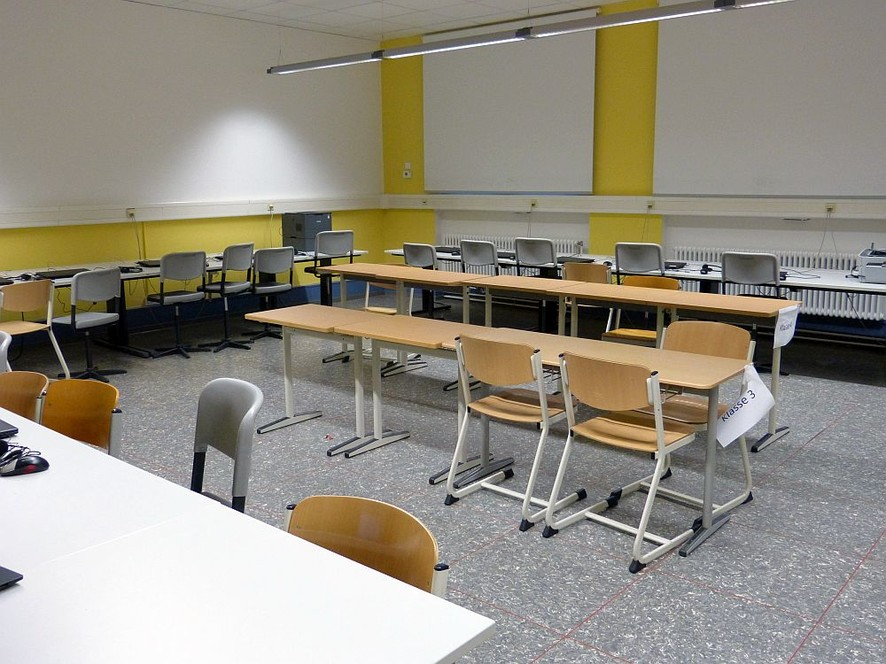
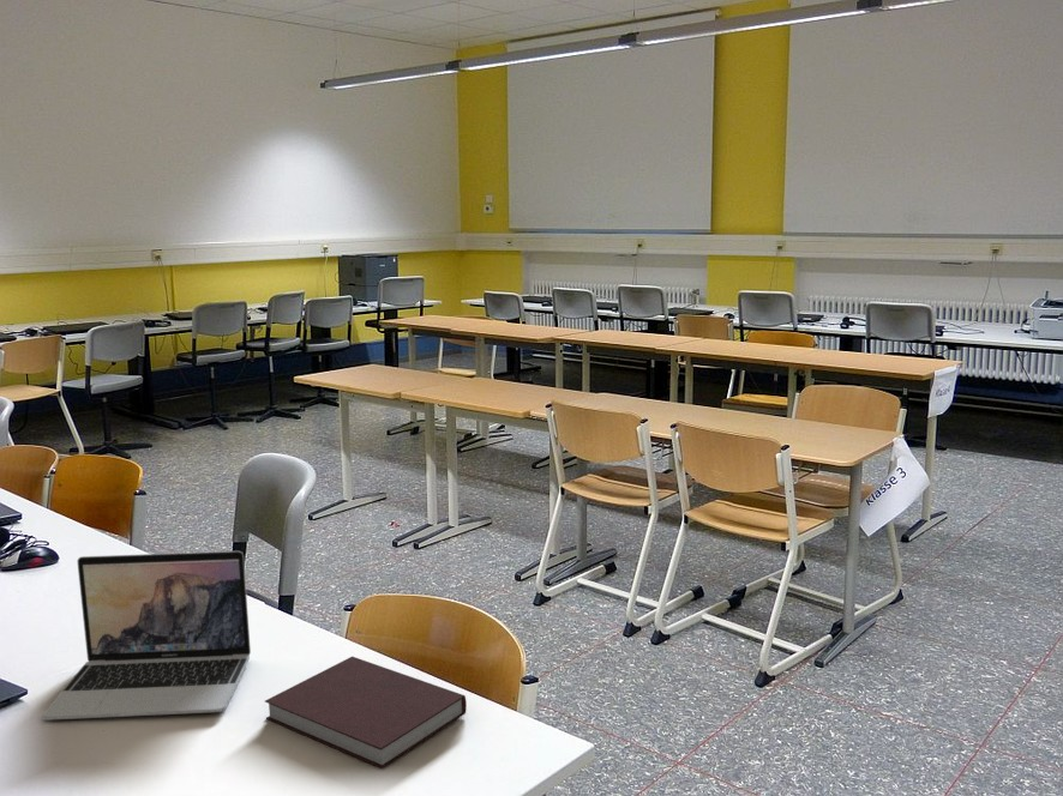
+ laptop [41,550,252,722]
+ notebook [264,656,468,770]
